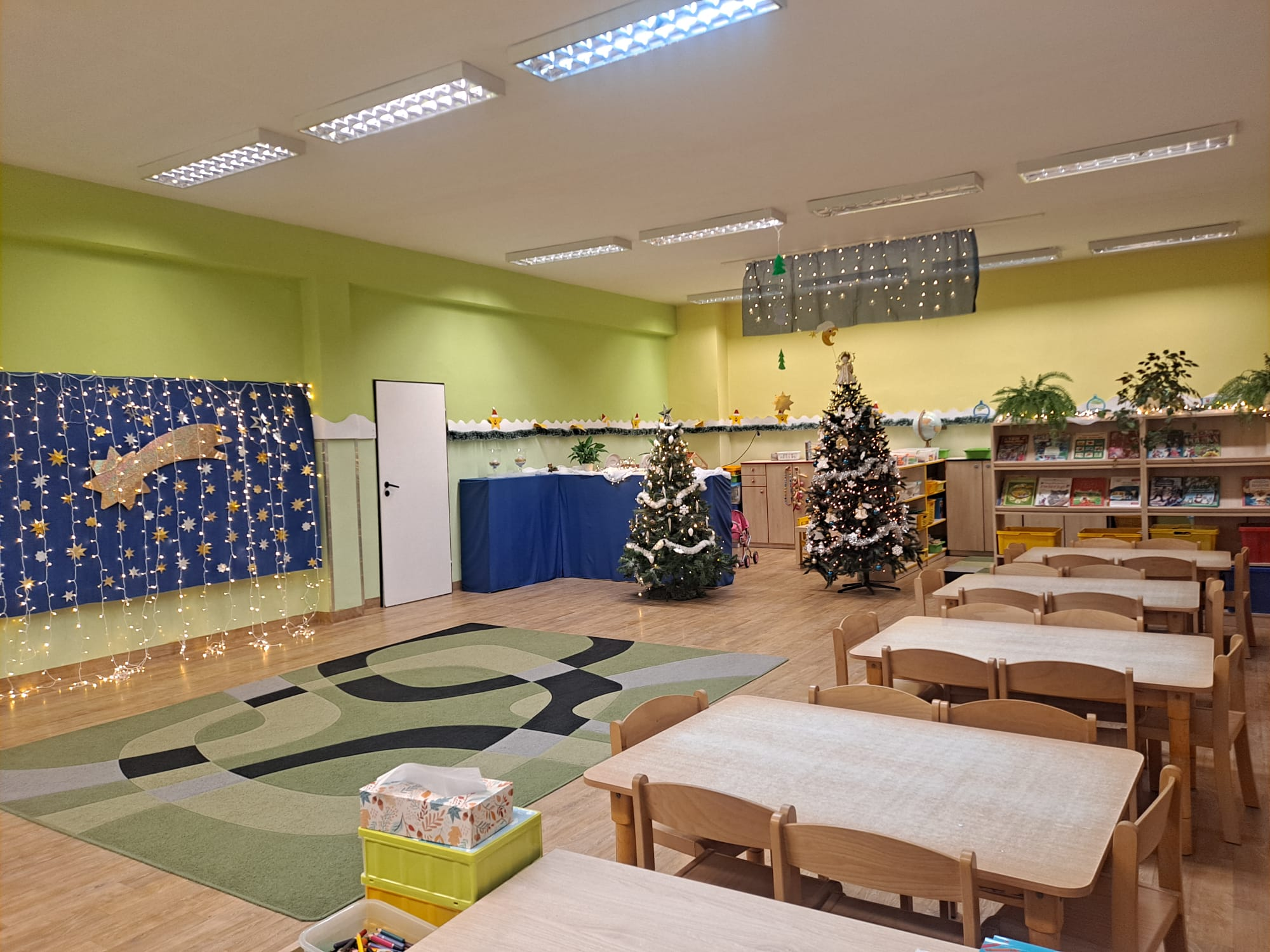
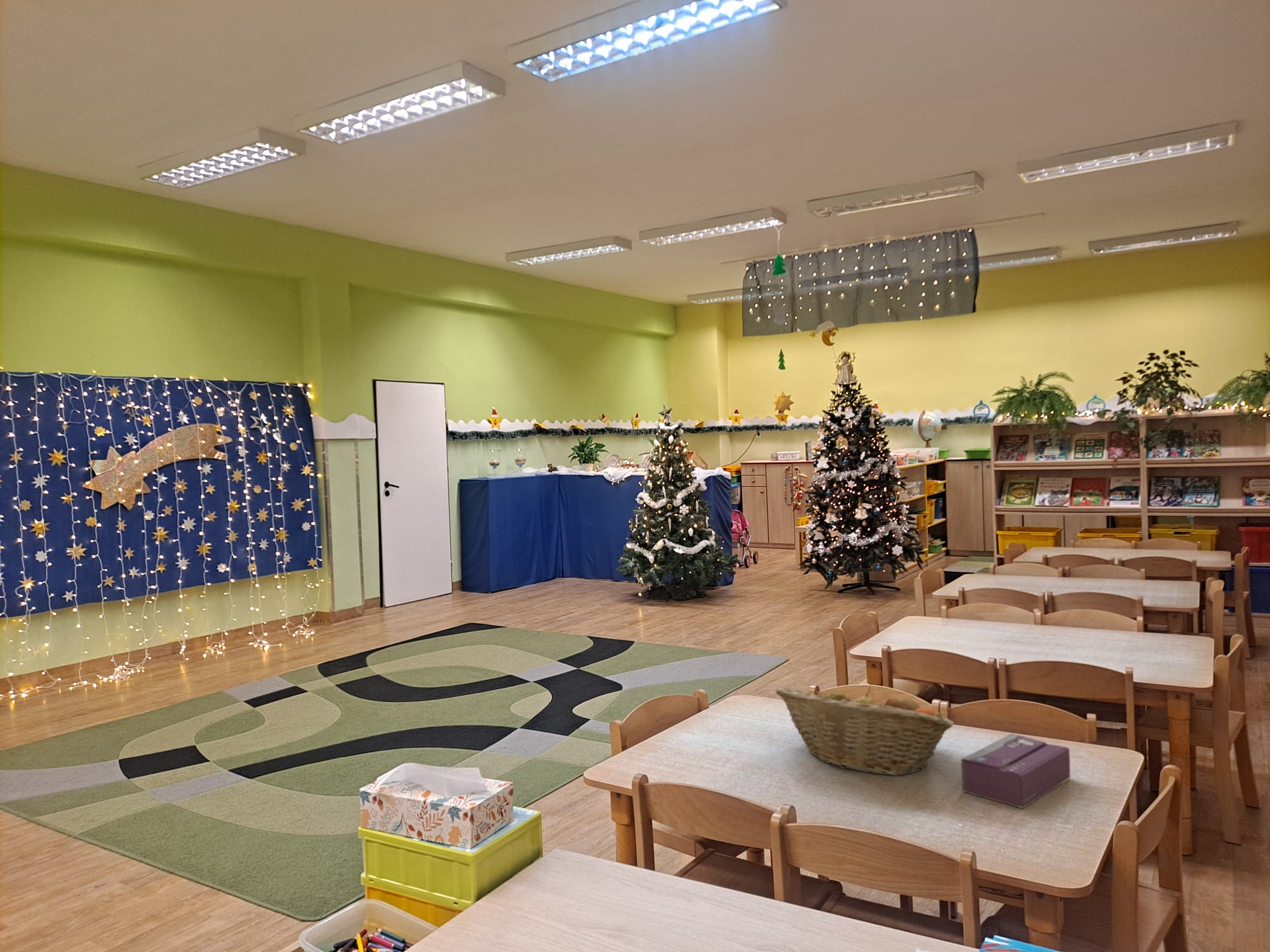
+ tissue box [960,733,1071,809]
+ fruit basket [775,686,954,776]
